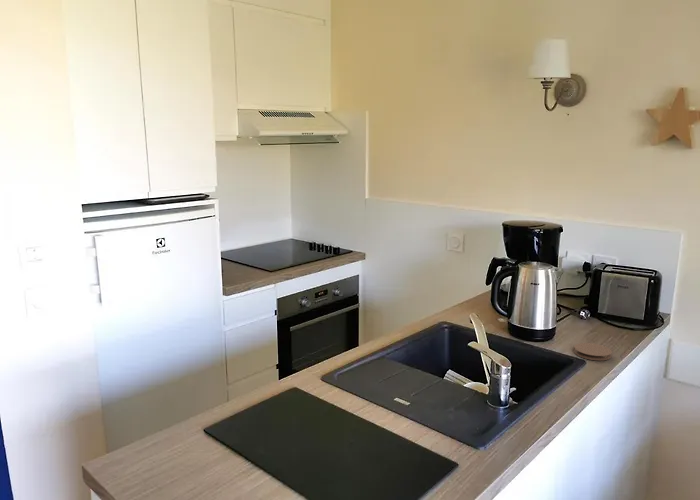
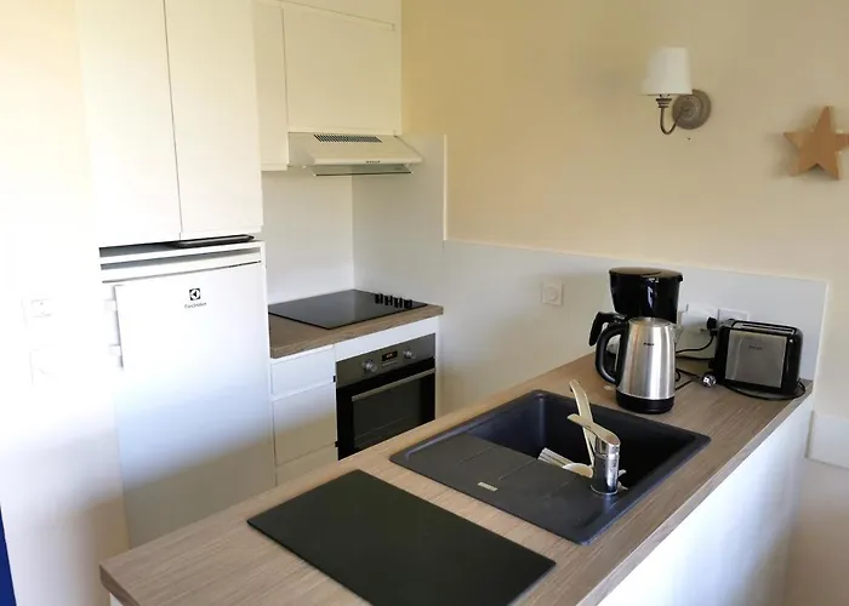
- coaster [573,342,613,361]
